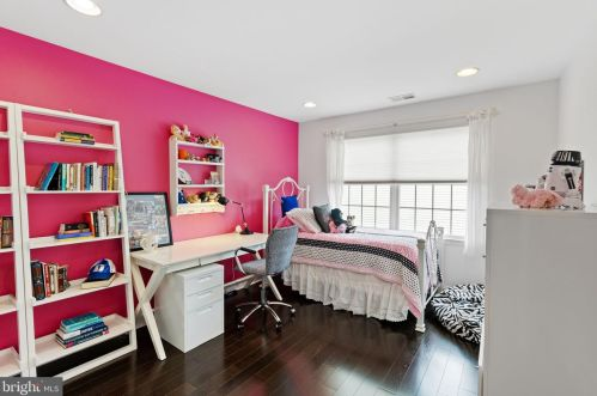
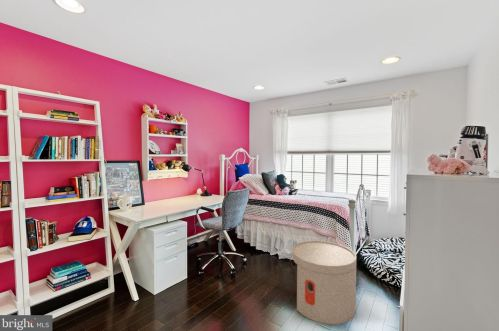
+ side table [291,240,357,325]
